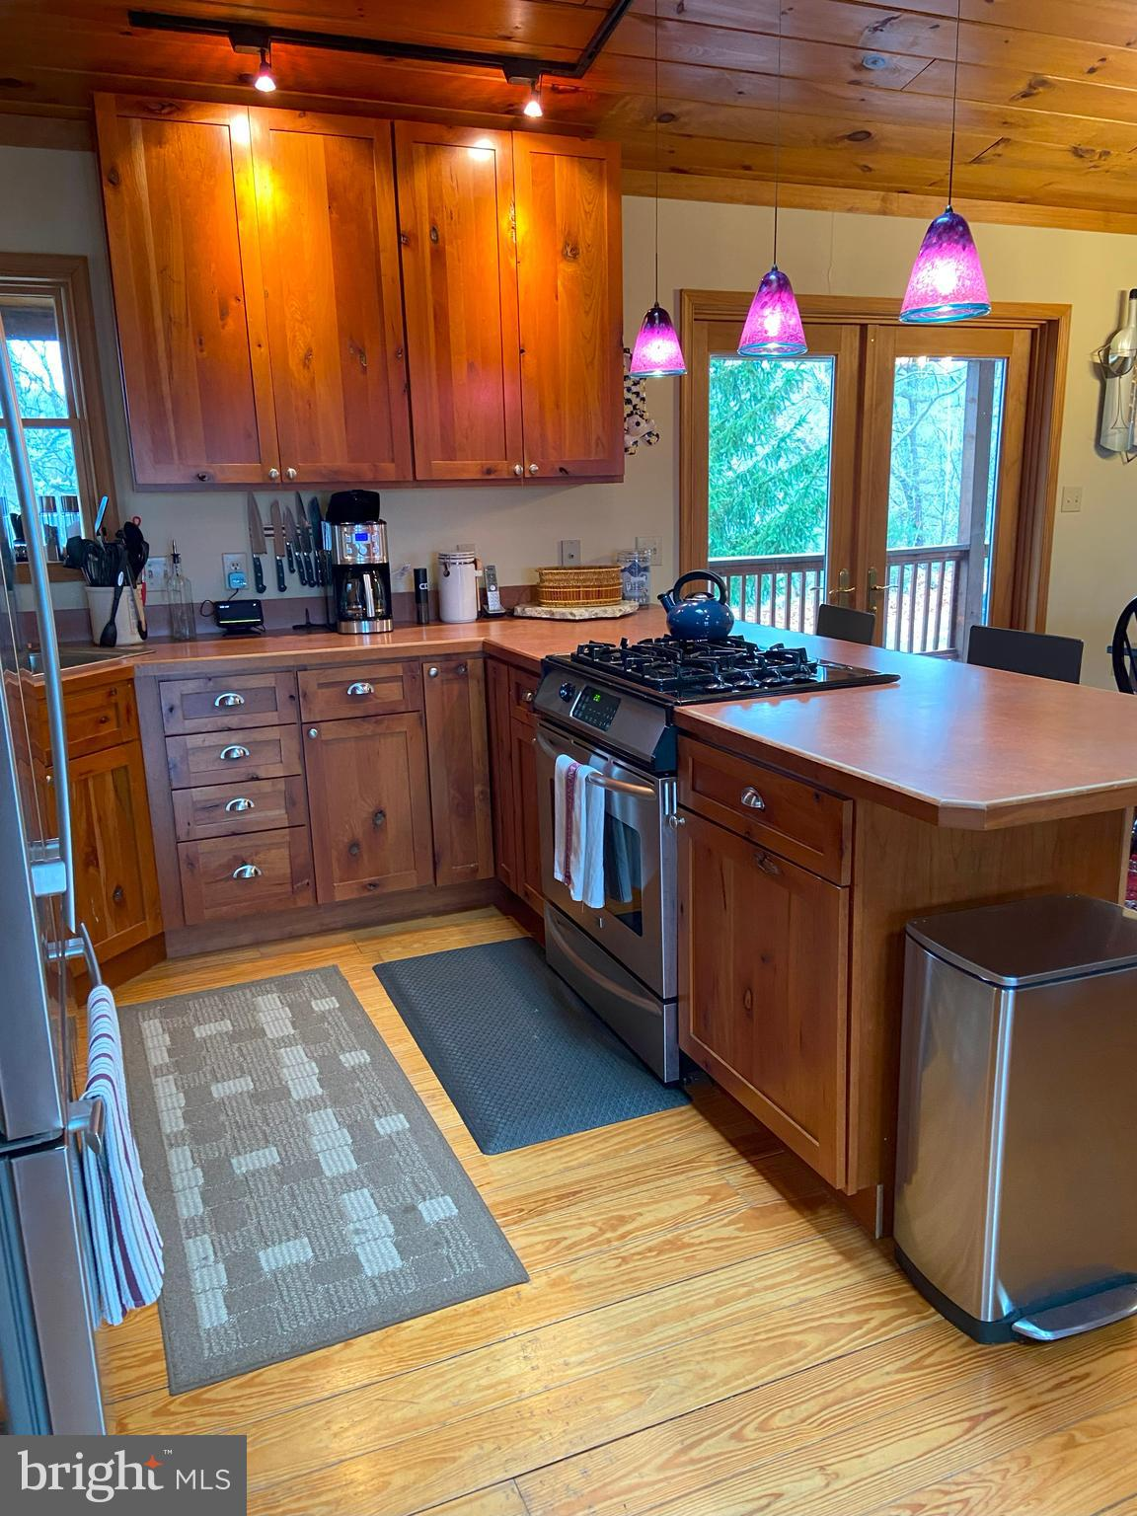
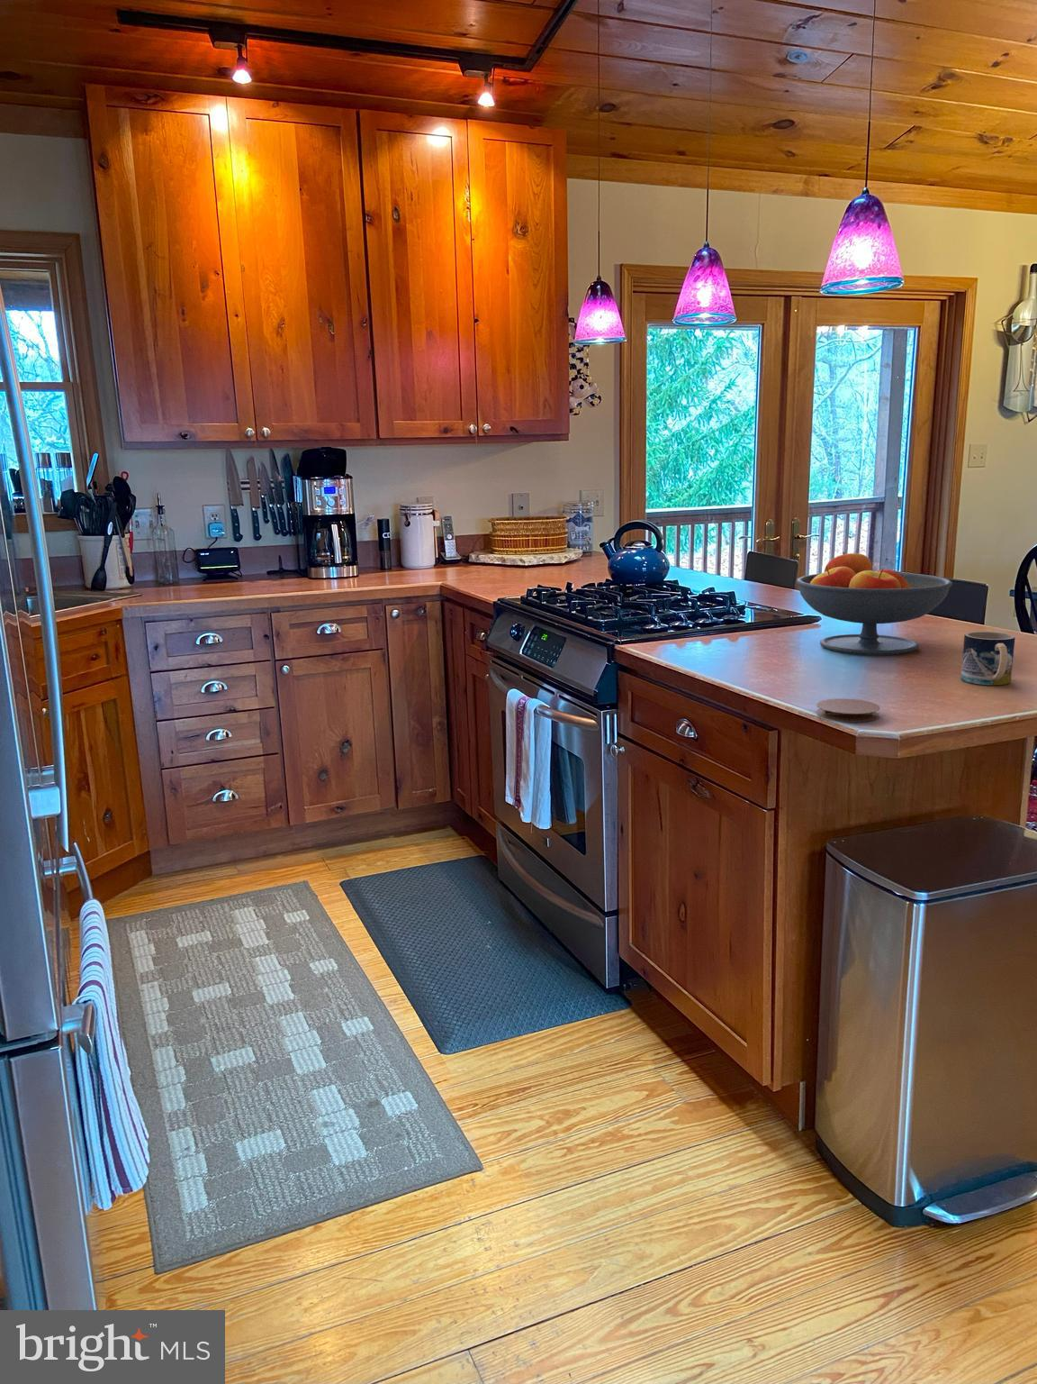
+ mug [960,631,1016,685]
+ coaster [816,697,881,723]
+ fruit bowl [796,551,953,656]
